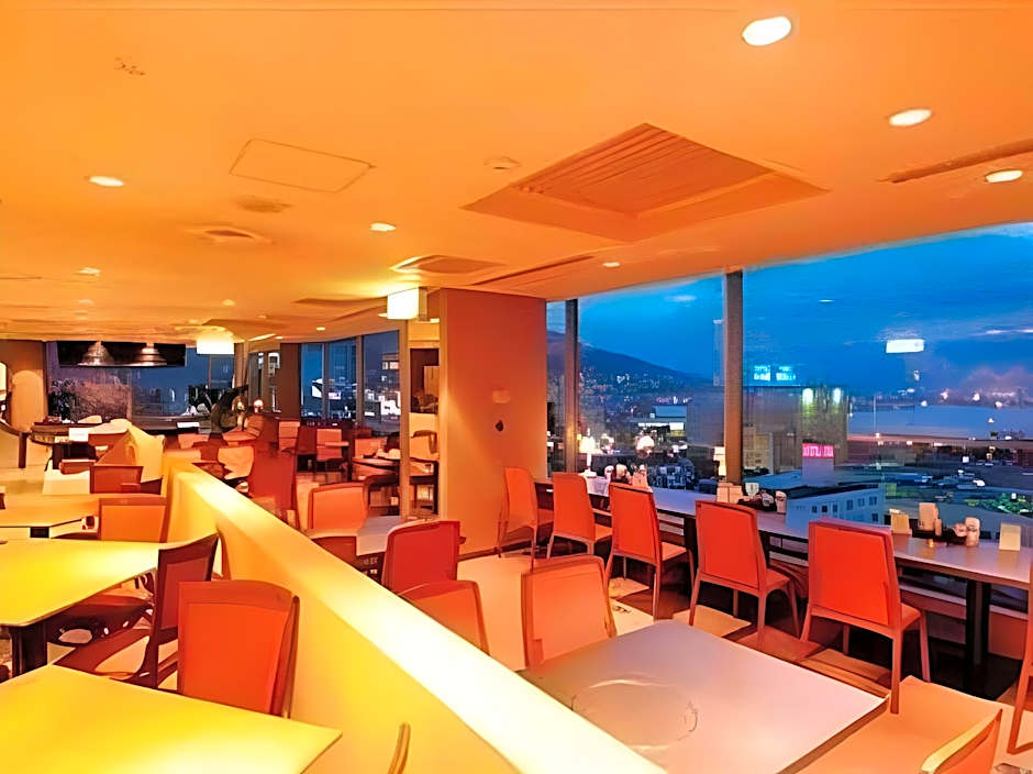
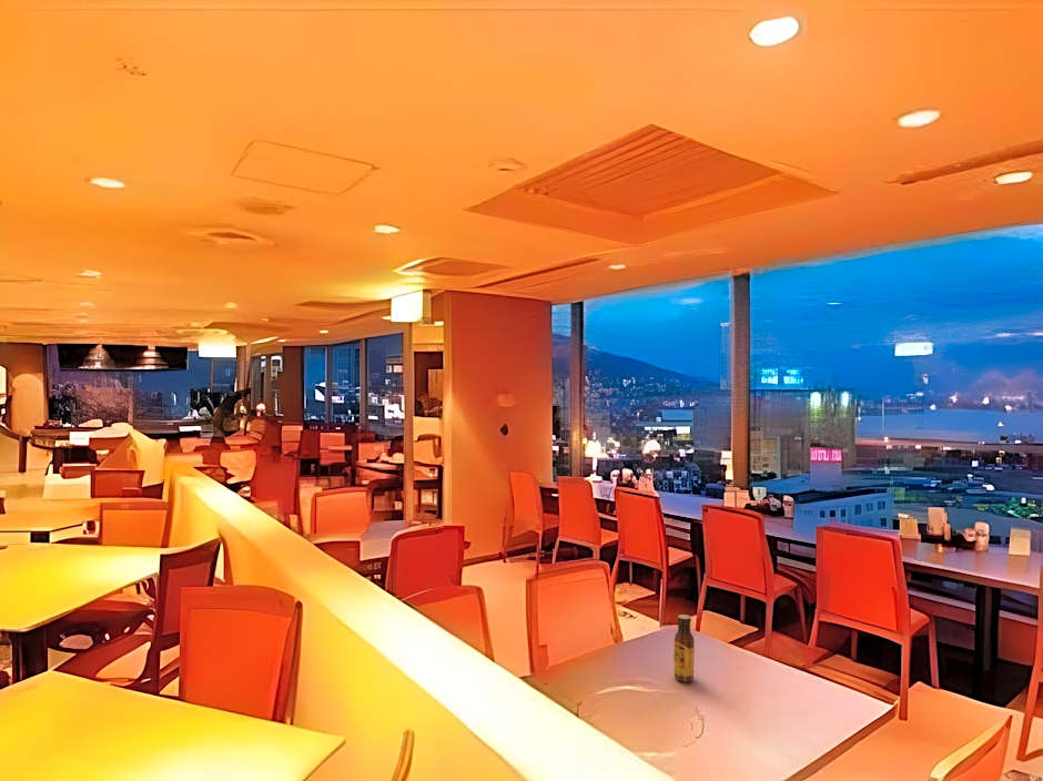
+ sauce bottle [672,613,696,683]
